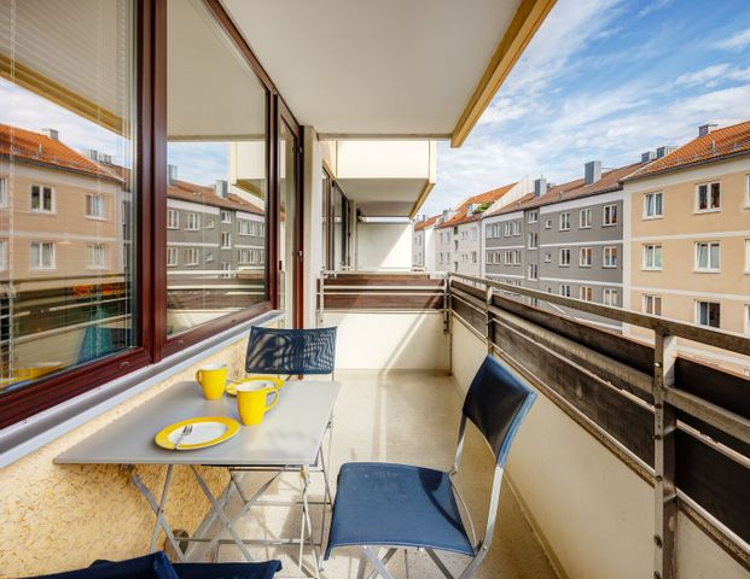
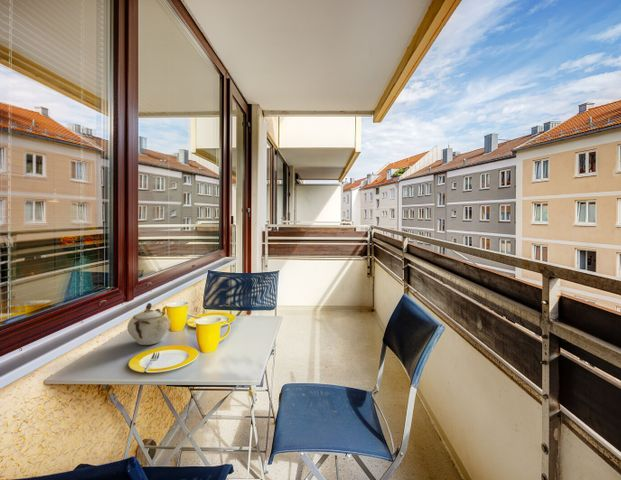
+ sugar bowl [126,302,171,346]
